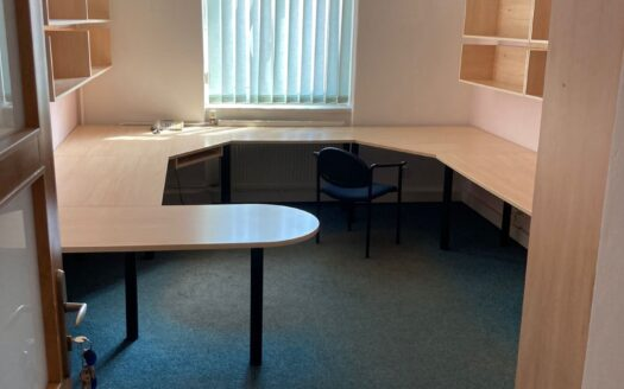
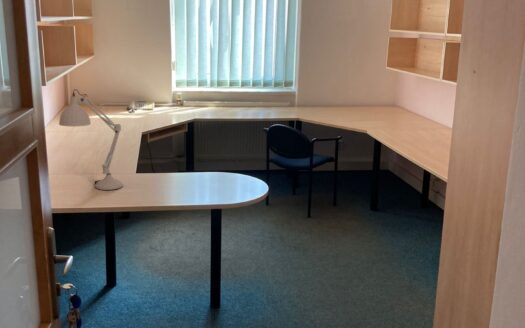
+ desk lamp [58,88,124,191]
